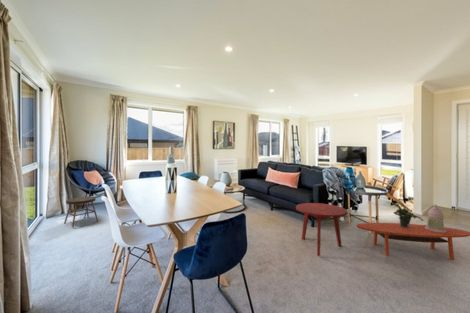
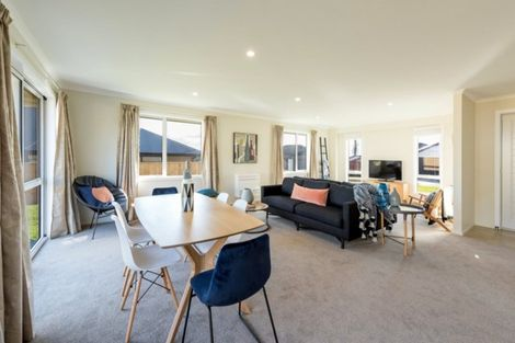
- stool [63,196,99,229]
- potted plant [391,201,424,228]
- side table [295,202,349,257]
- coffee table [355,222,470,261]
- decorative container [425,203,447,233]
